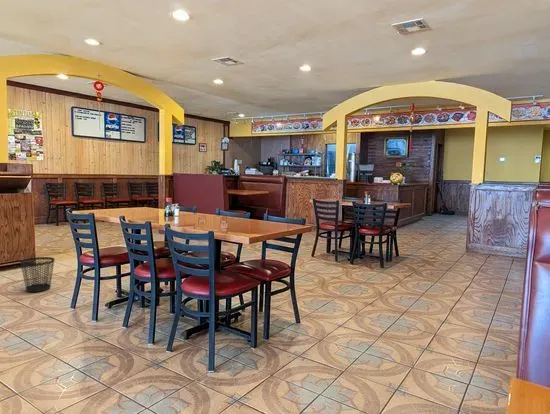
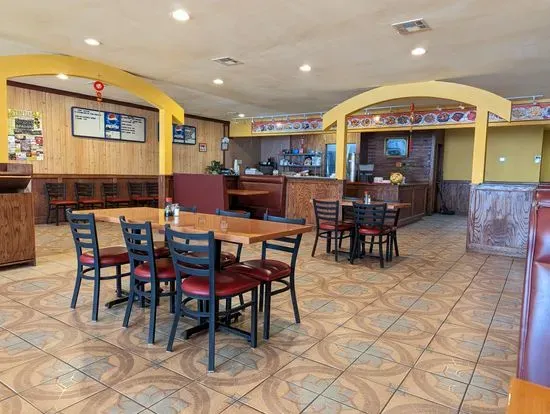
- wastebasket [19,256,56,293]
